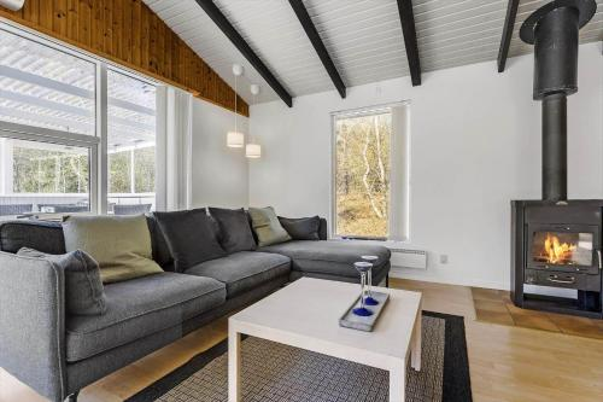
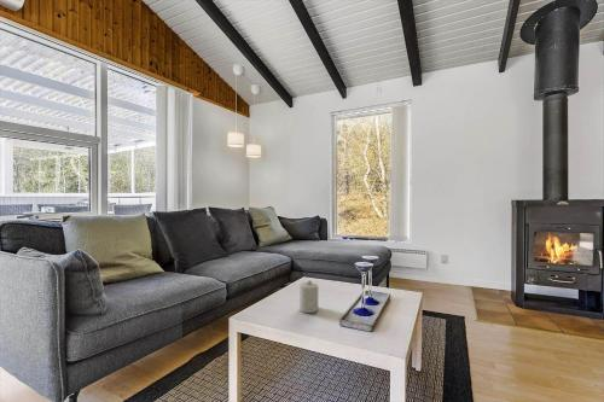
+ candle [298,279,320,314]
